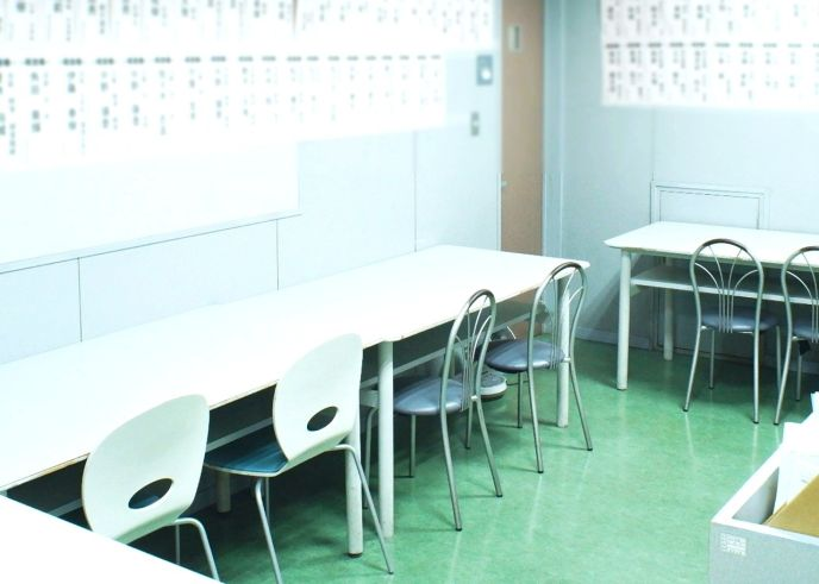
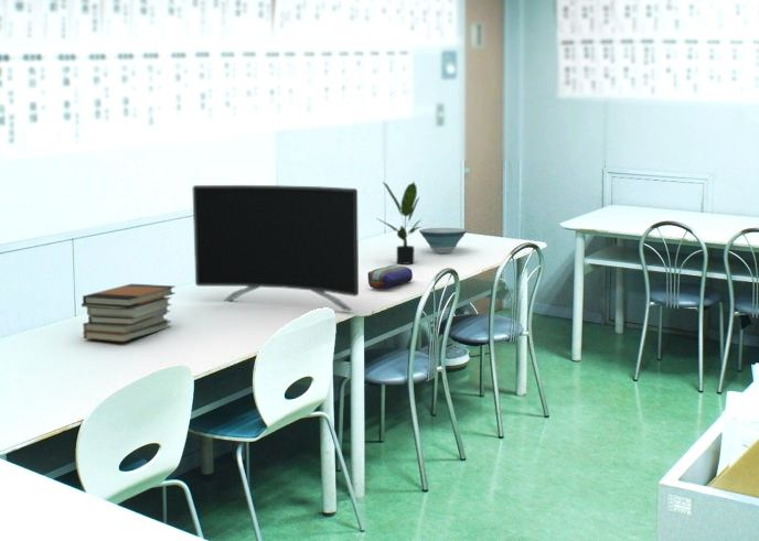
+ monitor [192,184,360,312]
+ potted plant [377,181,424,266]
+ pencil case [367,264,414,290]
+ book stack [81,283,177,343]
+ bowl [418,227,468,255]
